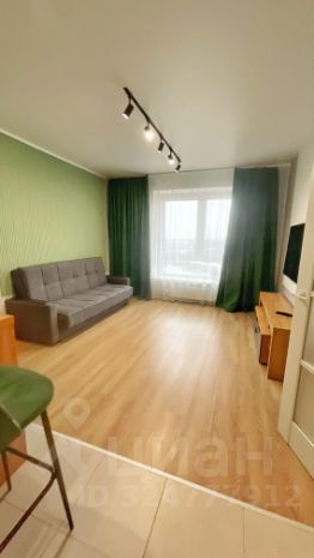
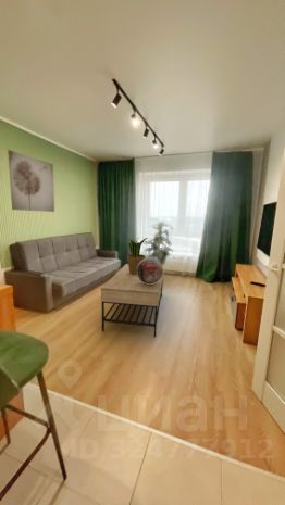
+ indoor plant [142,217,175,266]
+ decorative sphere [136,258,164,285]
+ coffee table [100,263,165,338]
+ wall art [7,149,55,213]
+ potted plant [126,237,149,275]
